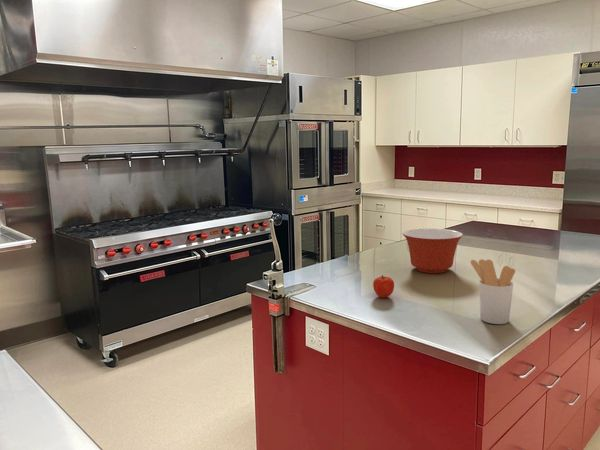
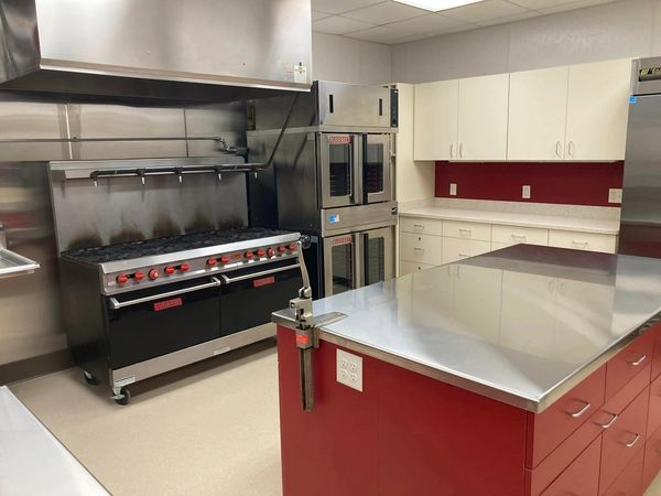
- mixing bowl [401,228,464,274]
- fruit [372,274,395,299]
- utensil holder [470,258,516,325]
